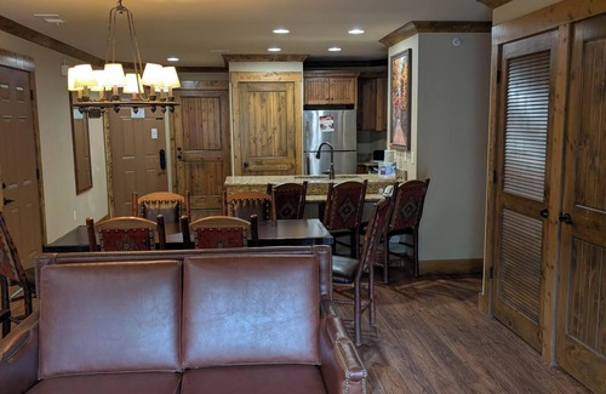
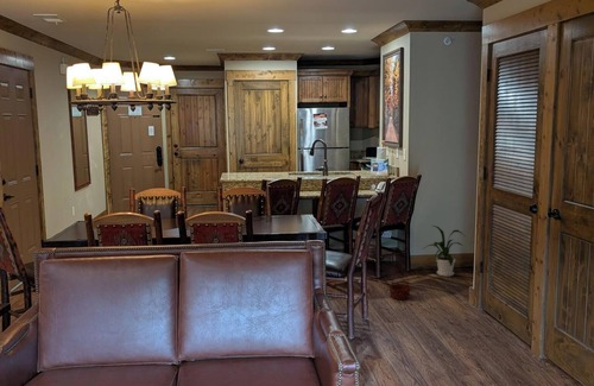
+ house plant [423,224,467,278]
+ basket [388,267,412,300]
